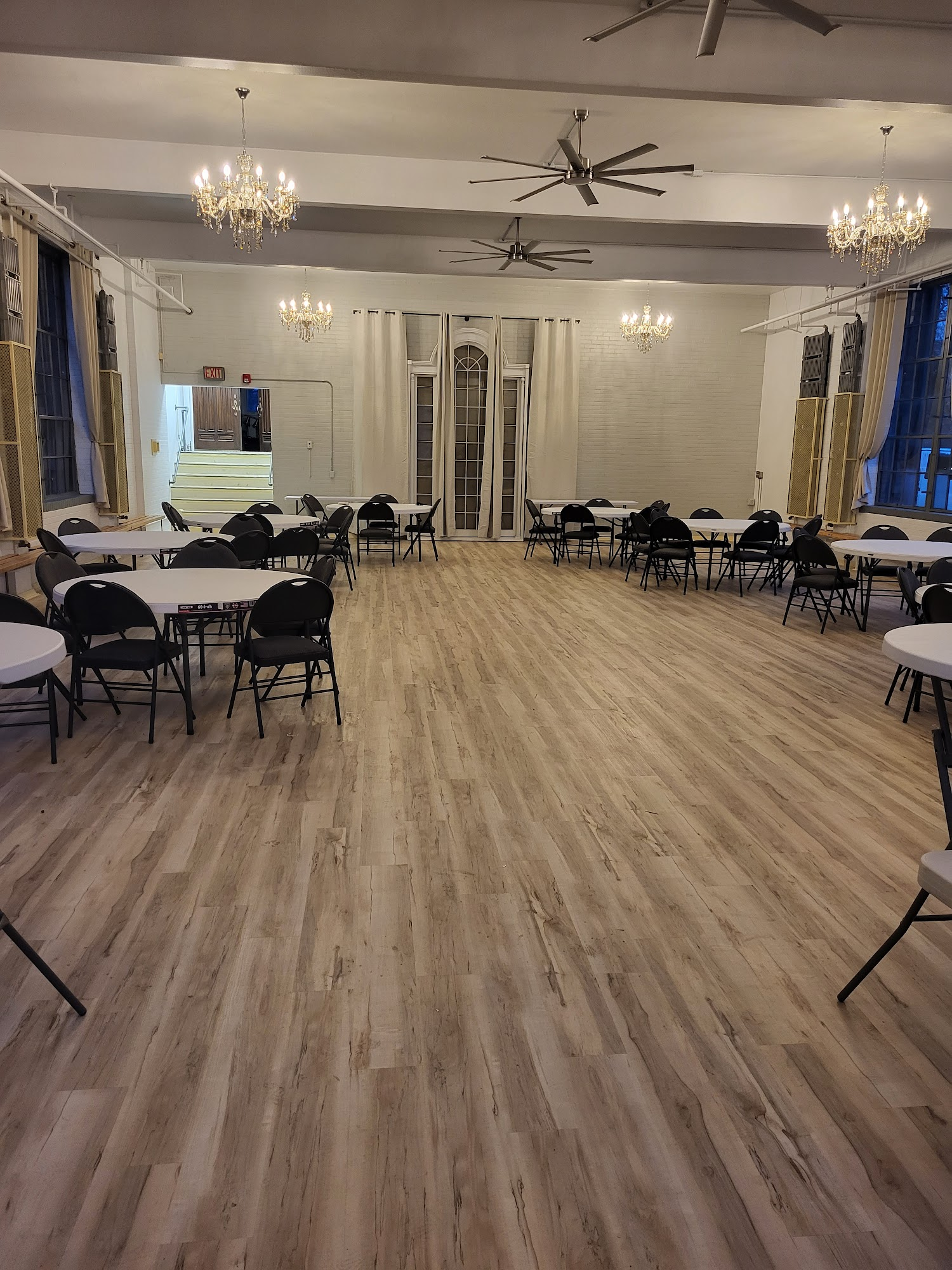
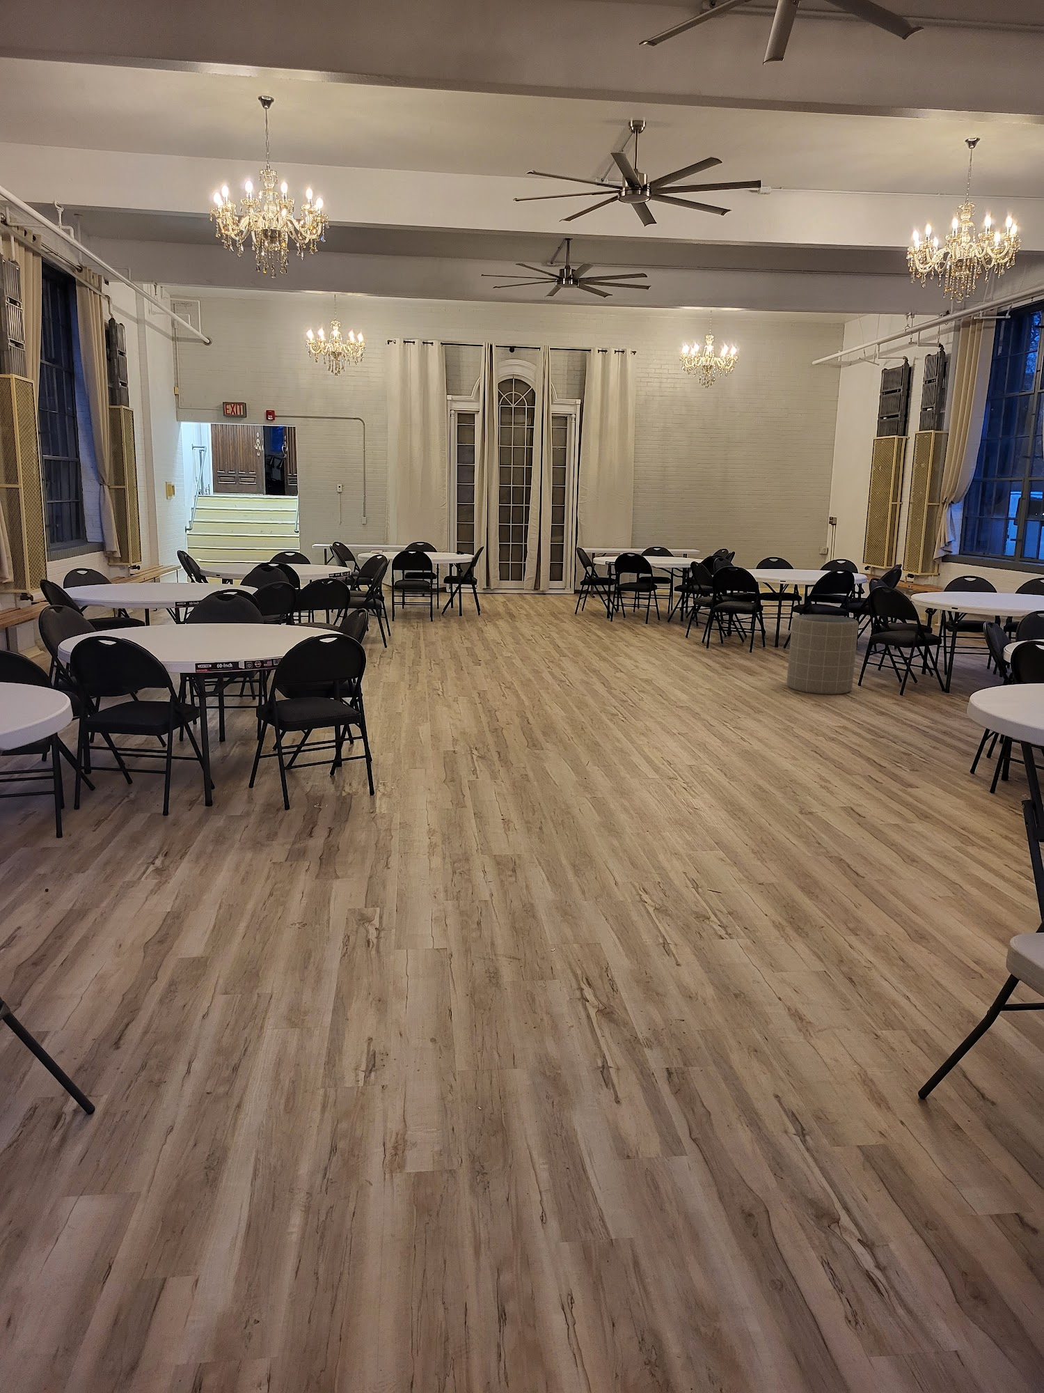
+ trash can [786,613,859,695]
